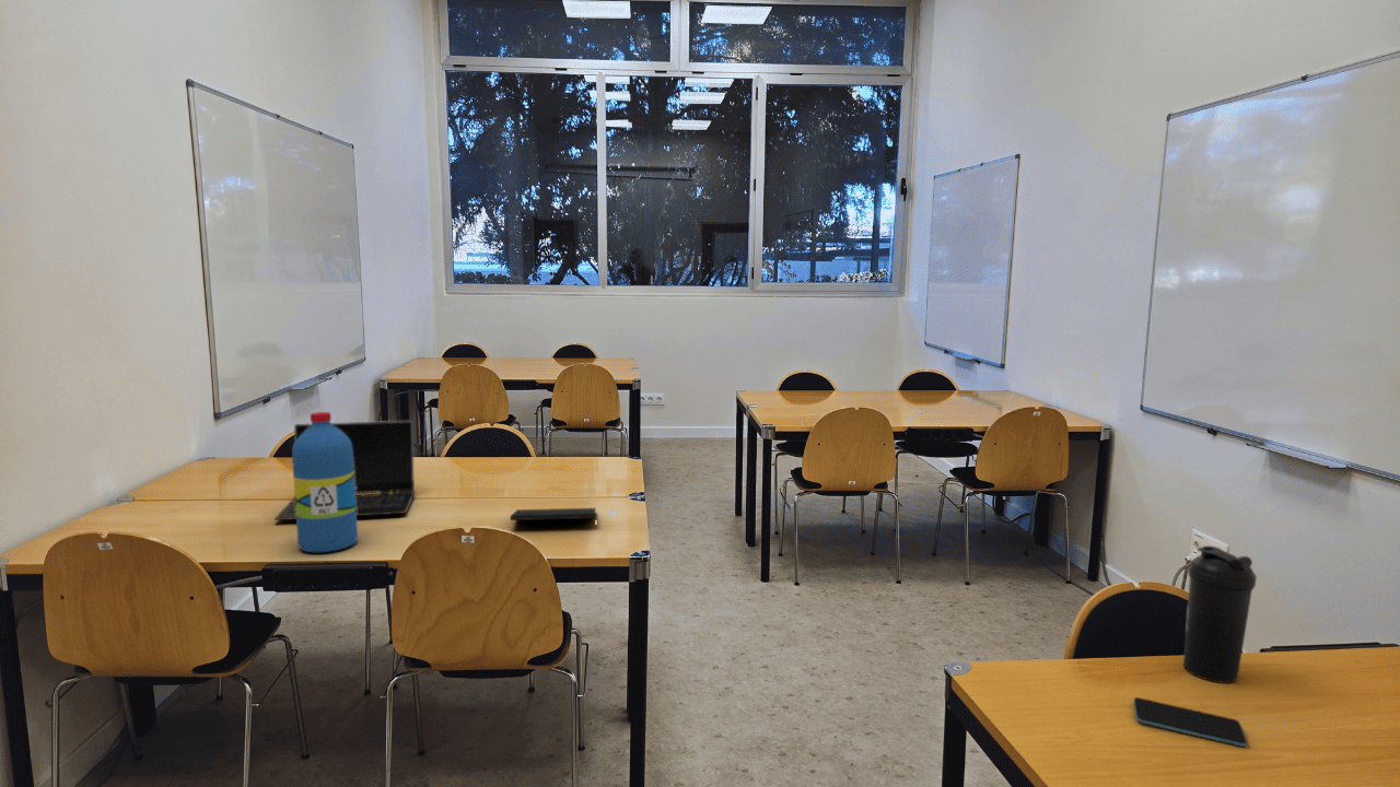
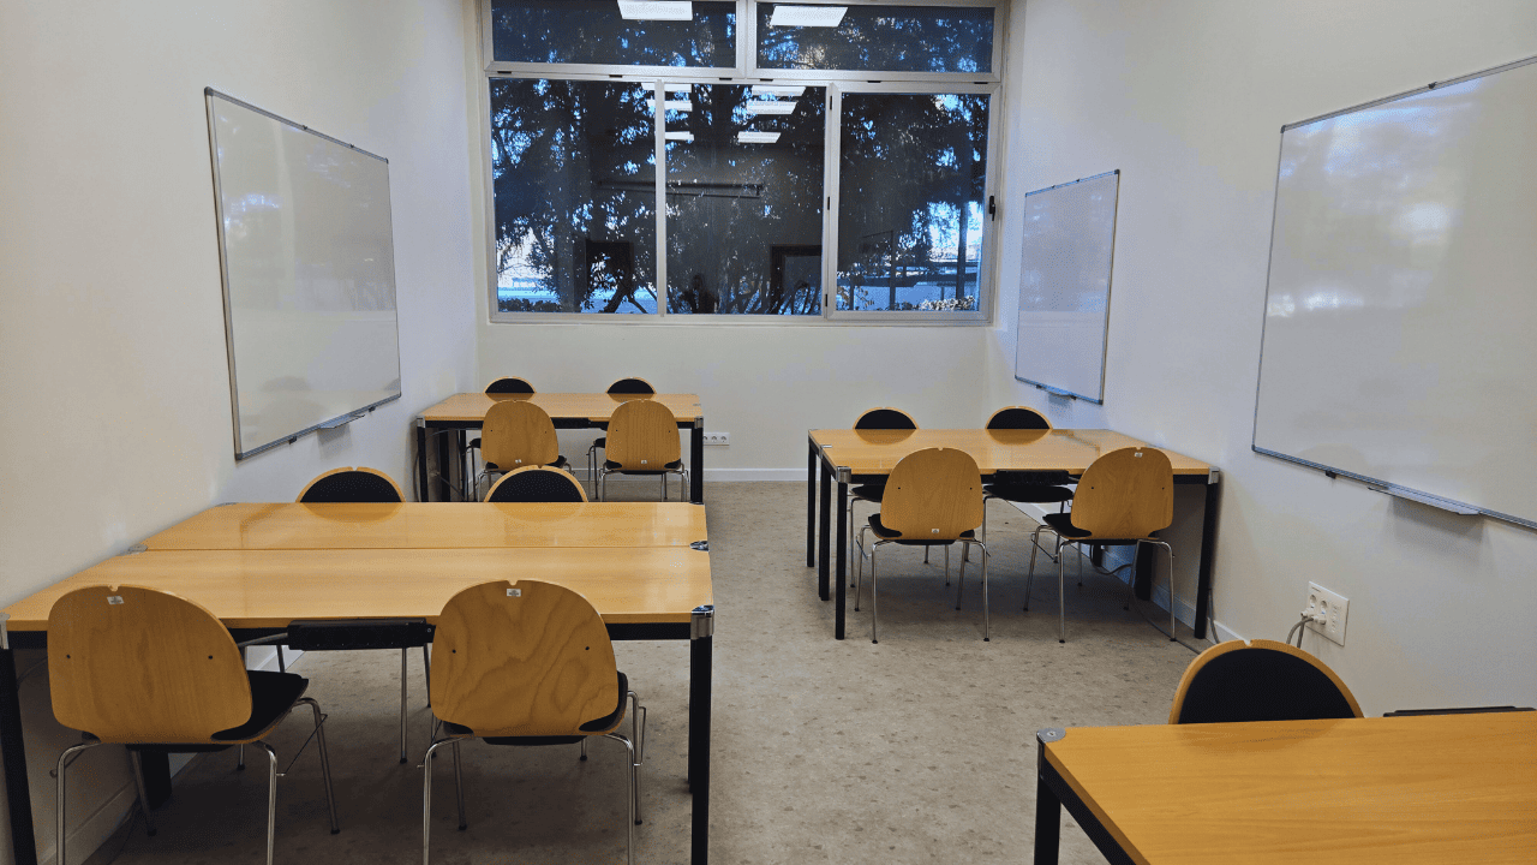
- water bottle [1182,544,1258,684]
- laptop computer [273,420,416,521]
- smartphone [1132,696,1248,748]
- notepad [510,507,598,529]
- water bottle [291,411,359,553]
